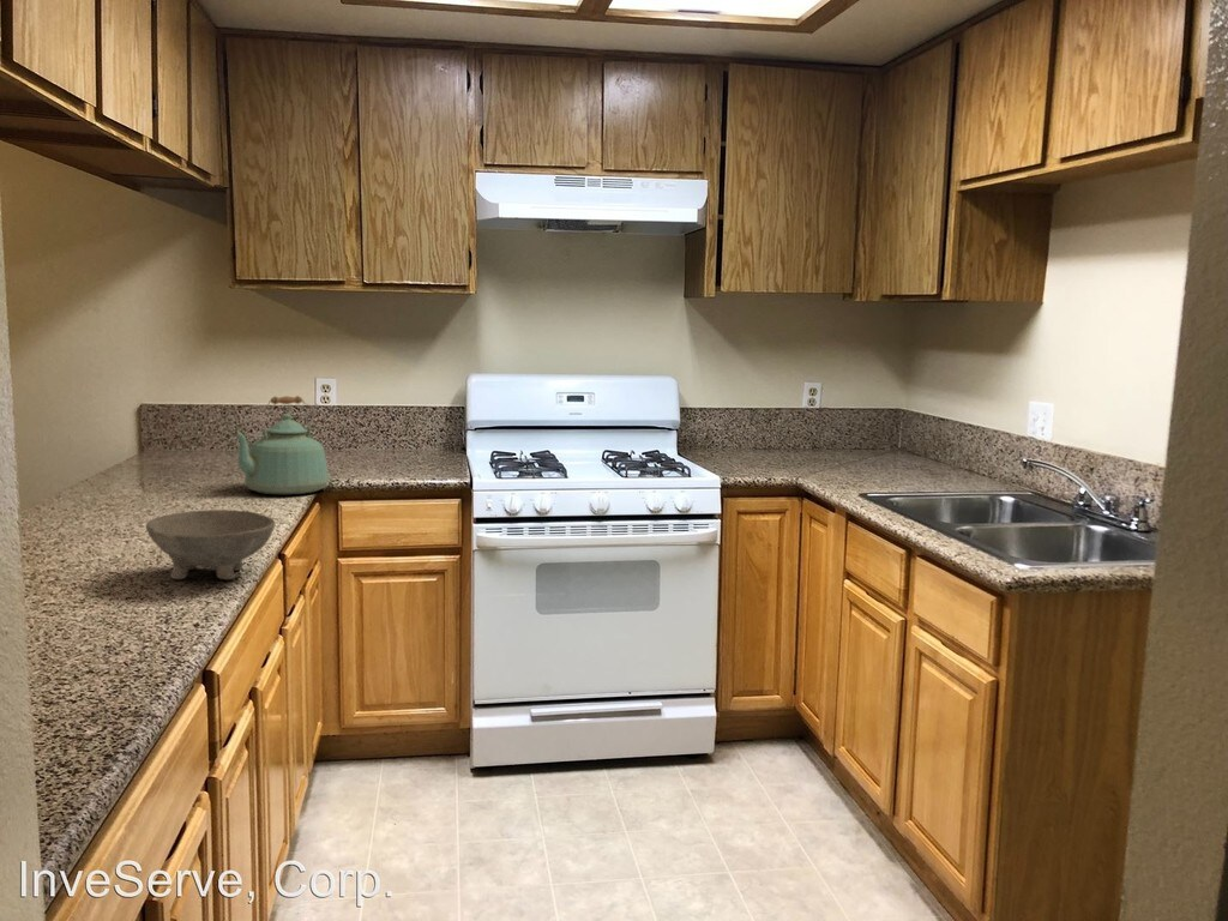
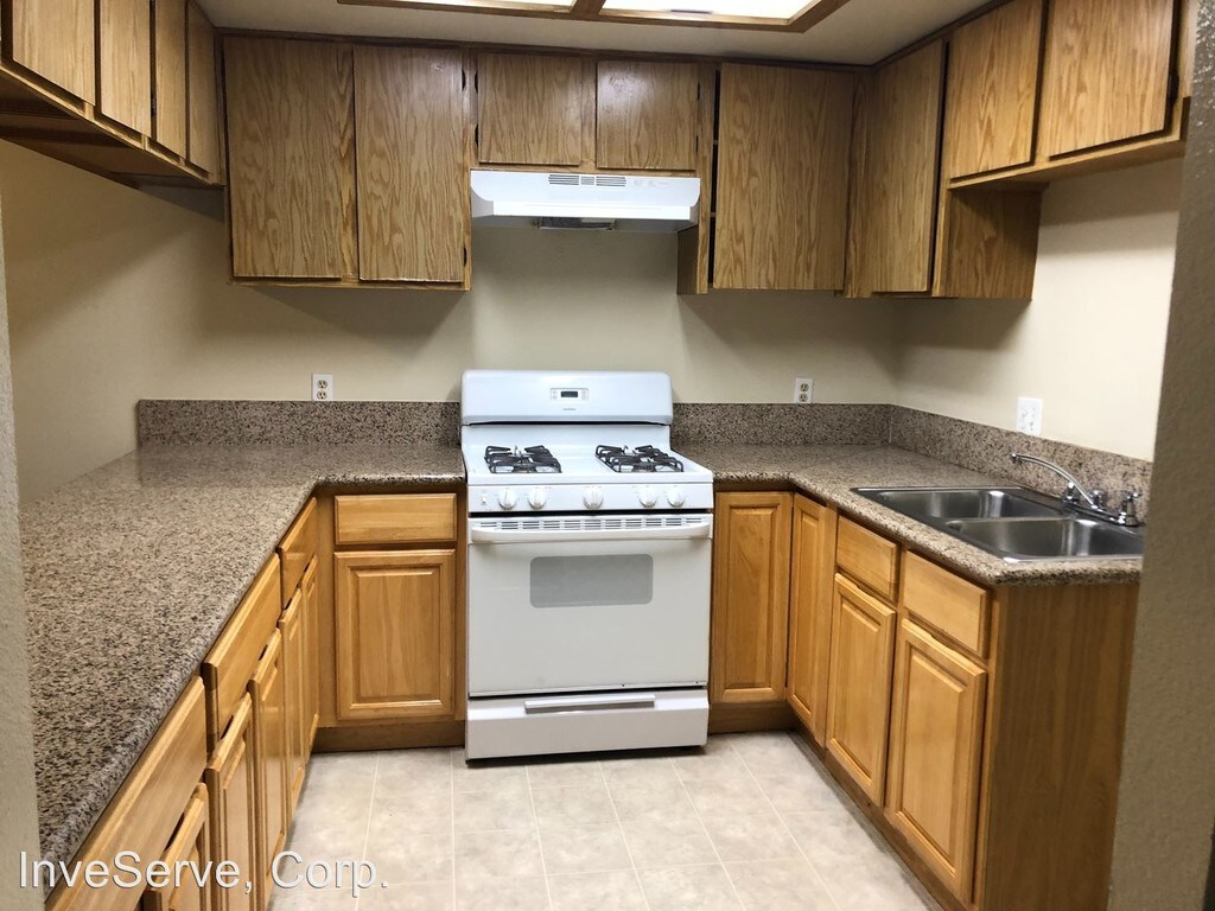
- bowl [145,508,277,580]
- kettle [231,395,330,495]
